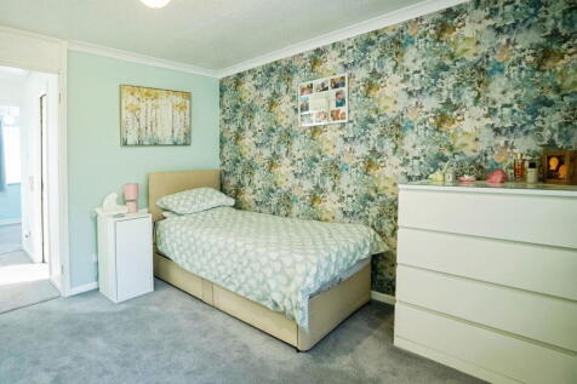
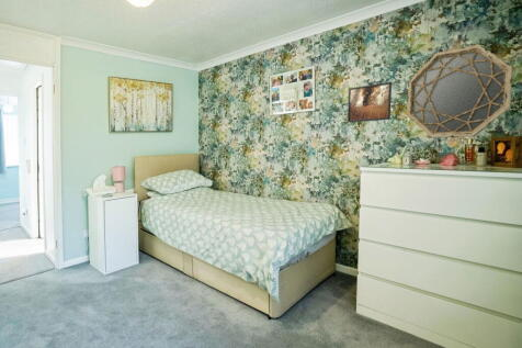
+ home mirror [406,44,513,139]
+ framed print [347,81,393,123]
